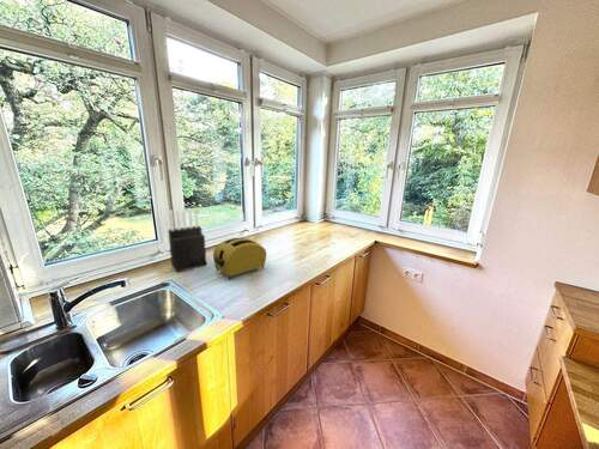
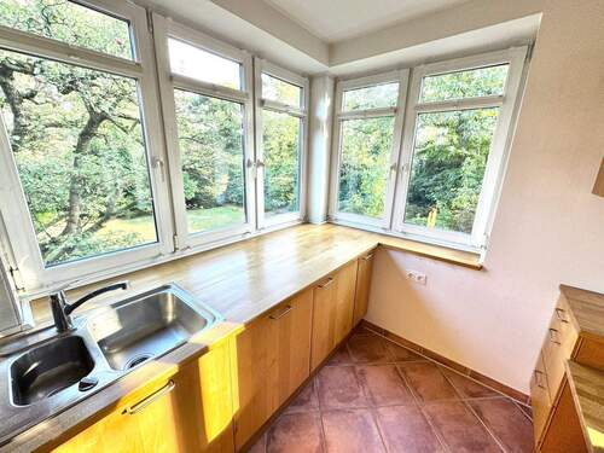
- knife block [167,207,207,273]
- toaster [212,237,267,281]
